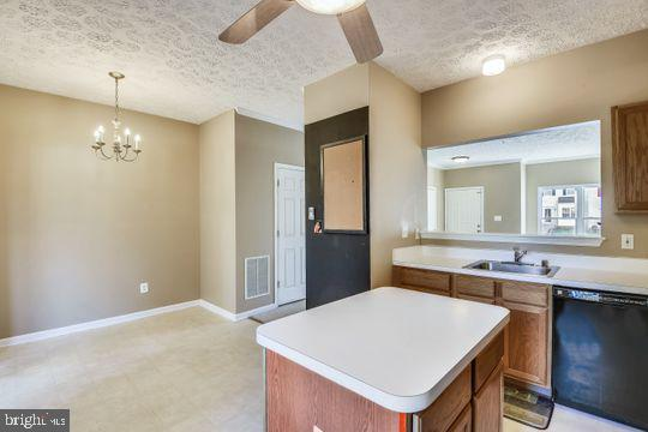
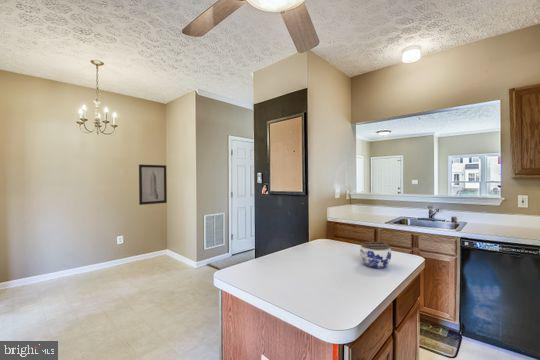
+ jar [359,241,392,269]
+ wall art [138,164,168,206]
